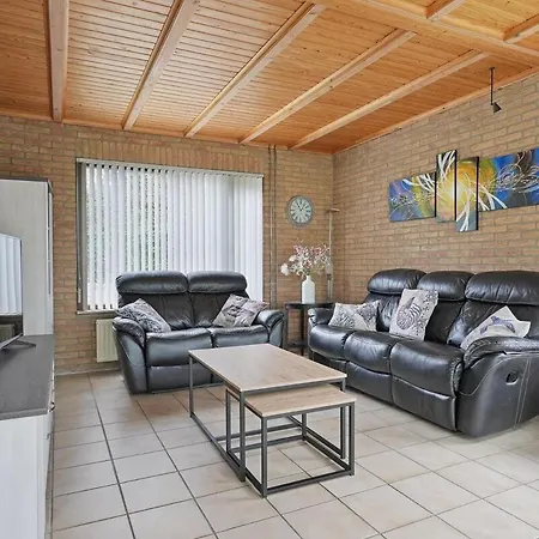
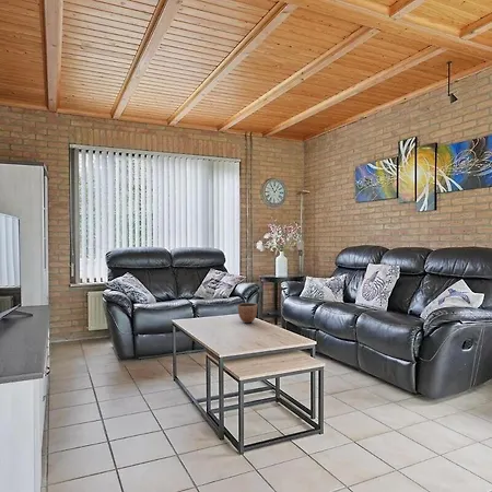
+ decorative bowl [237,302,258,325]
